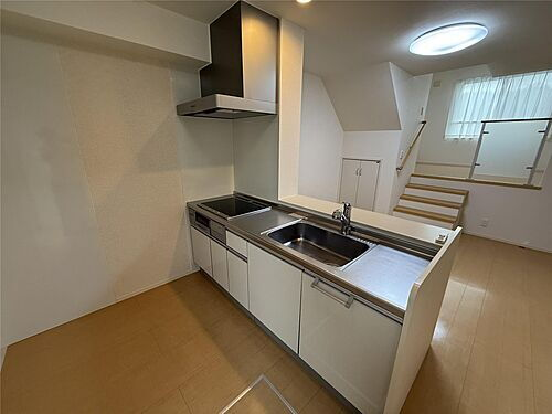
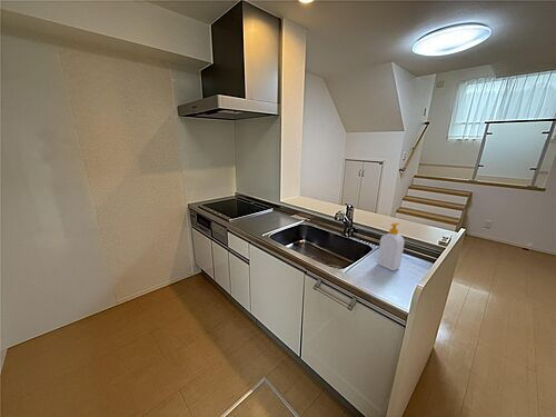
+ soap bottle [376,222,406,271]
